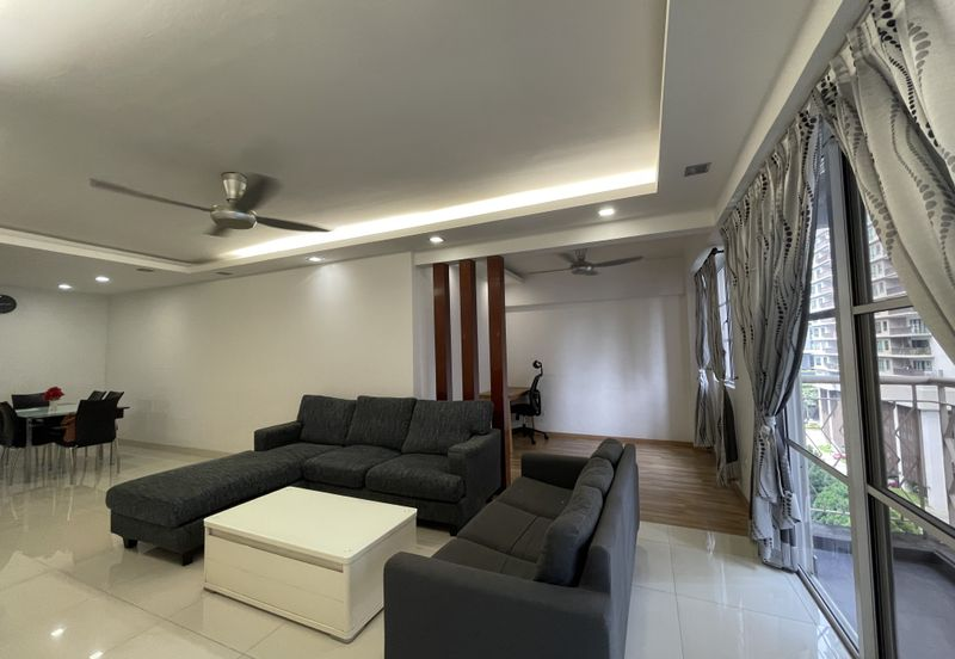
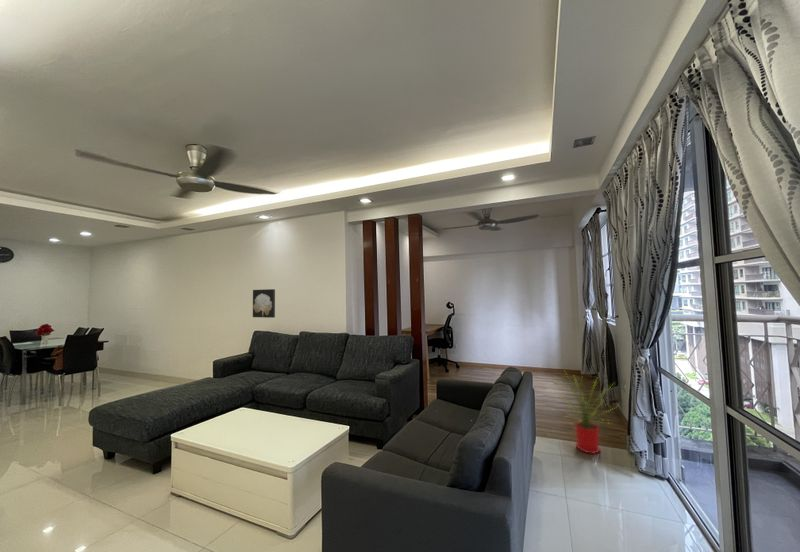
+ house plant [553,368,617,455]
+ wall art [252,288,276,319]
